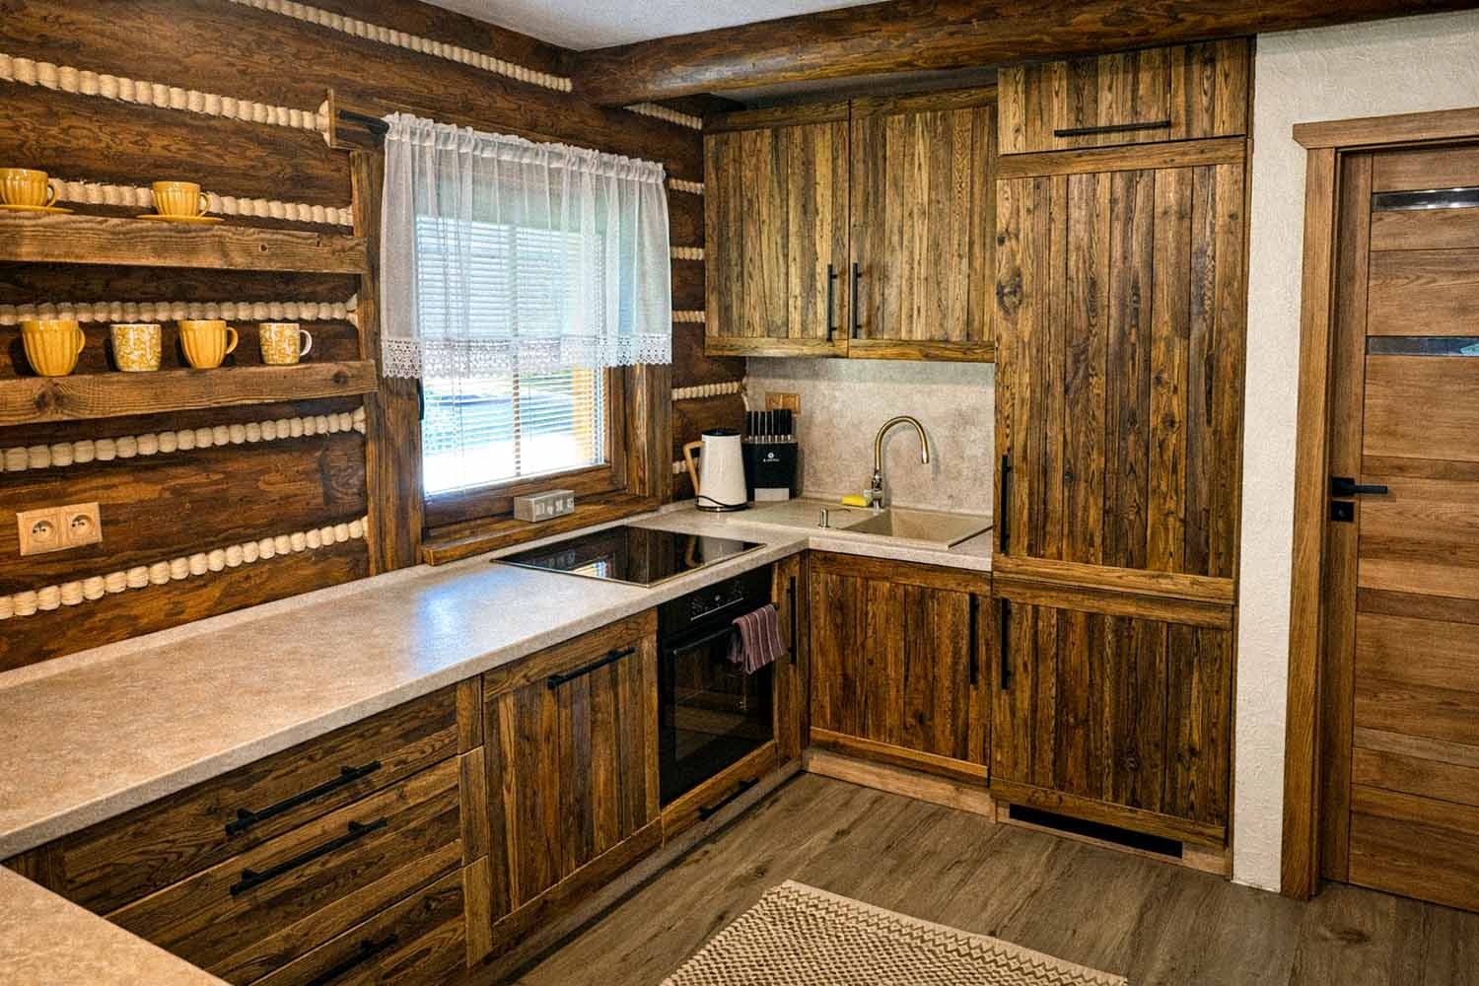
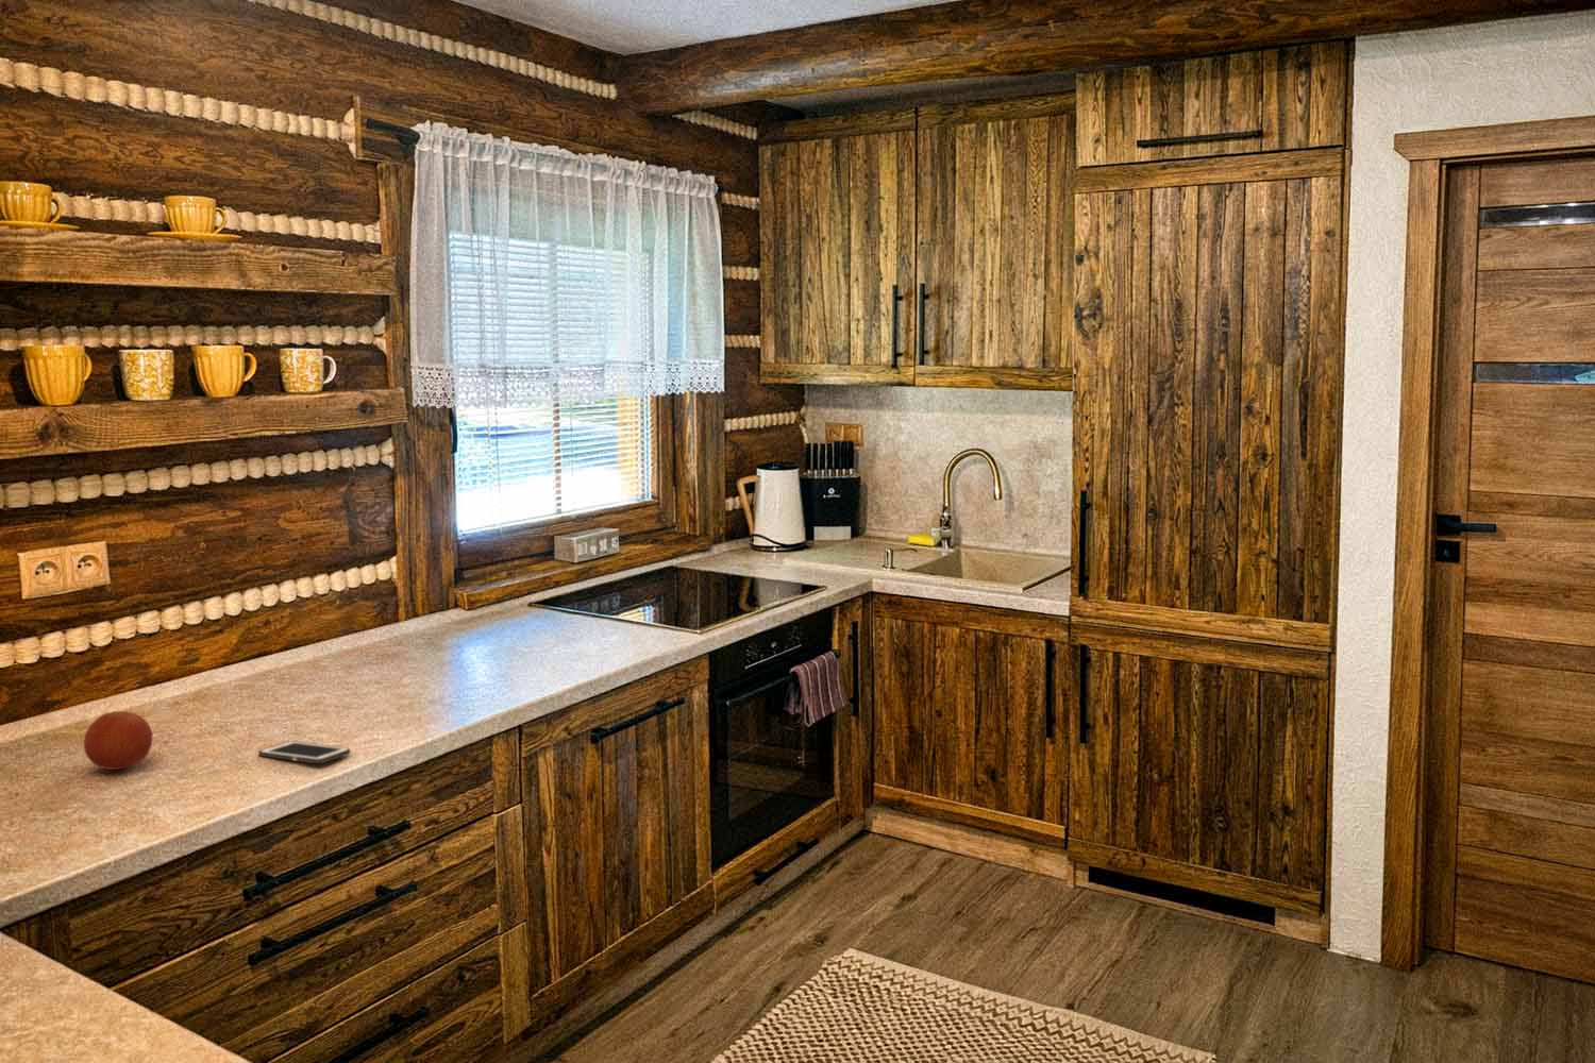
+ fruit [83,711,154,771]
+ cell phone [258,740,351,764]
